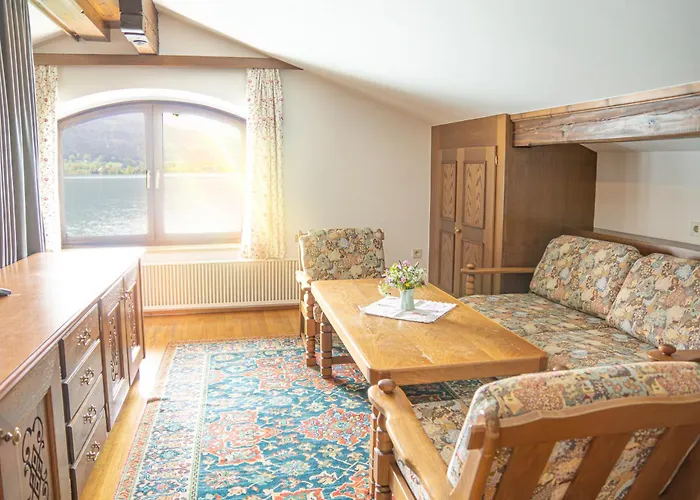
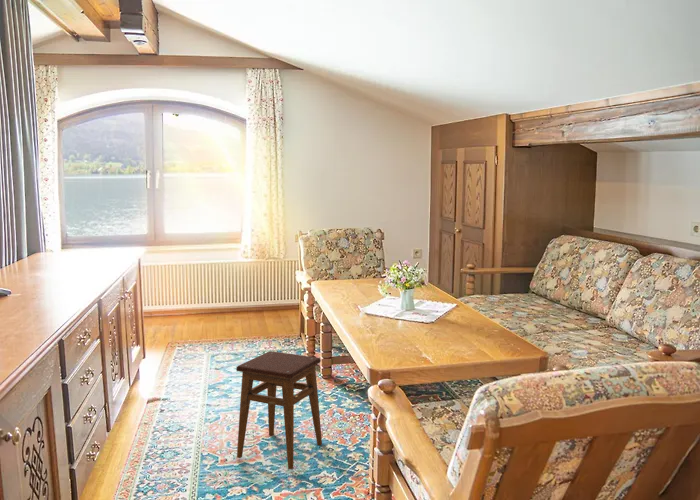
+ stool [235,350,323,470]
